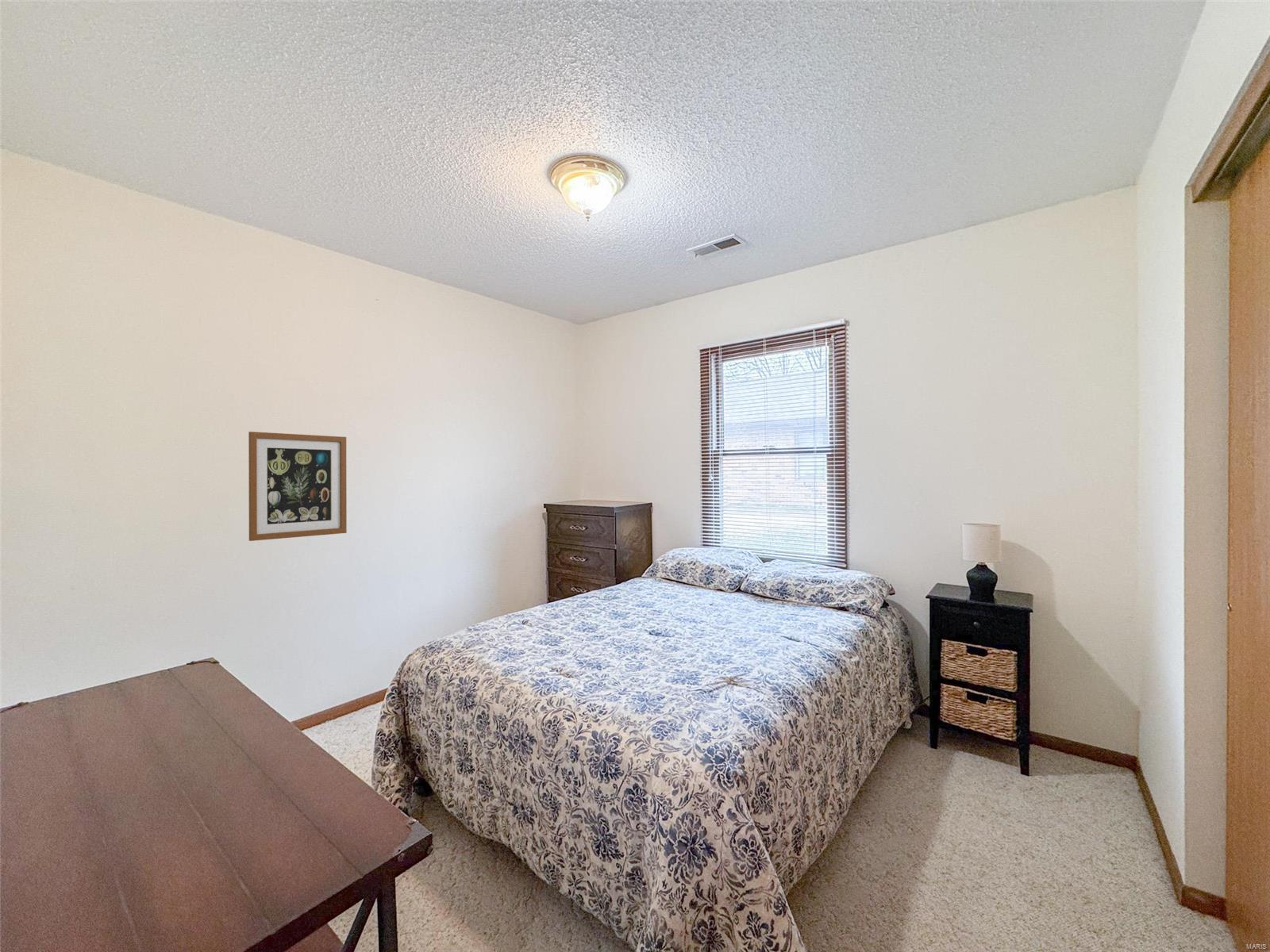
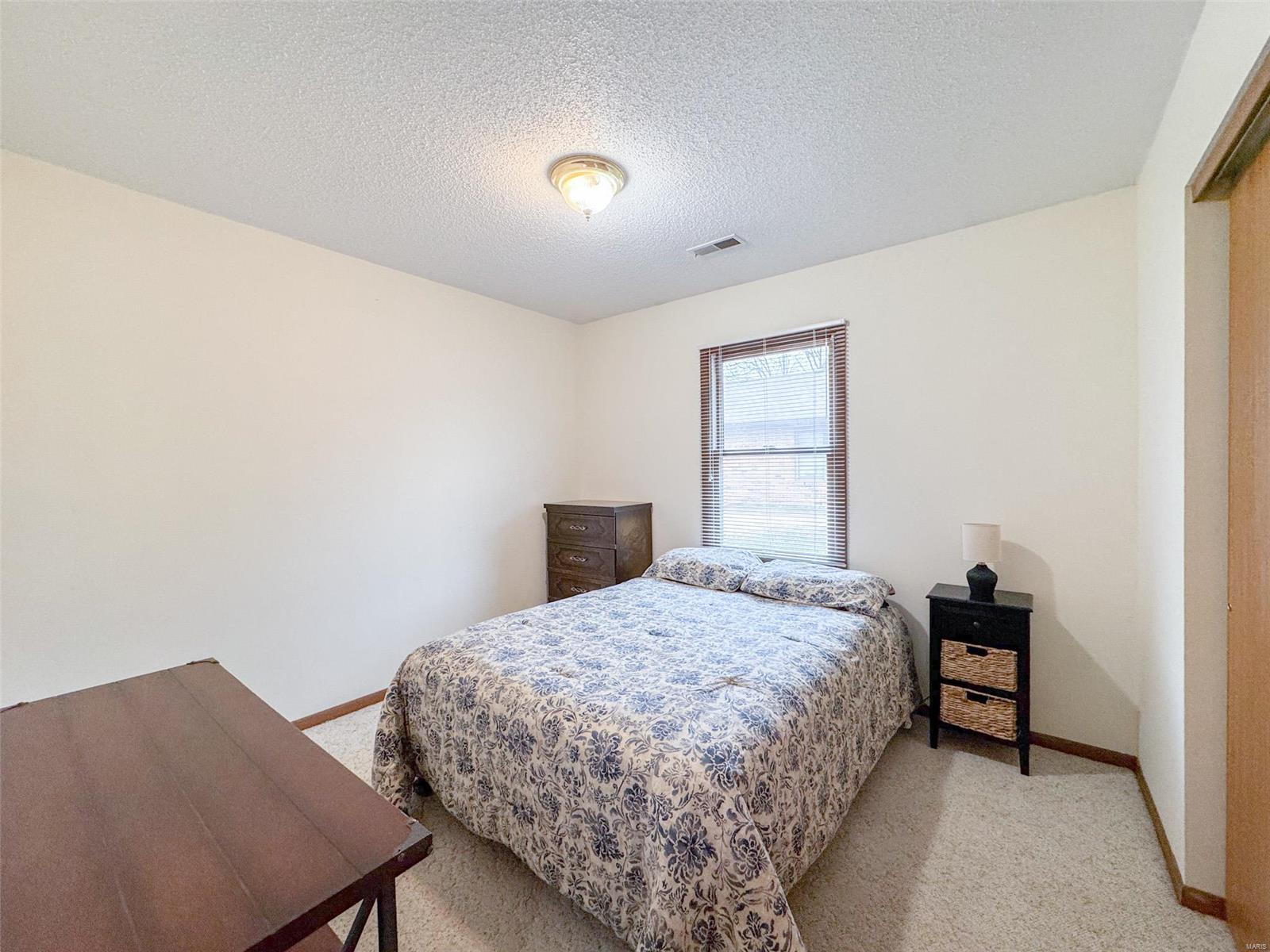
- wall art [248,431,348,542]
